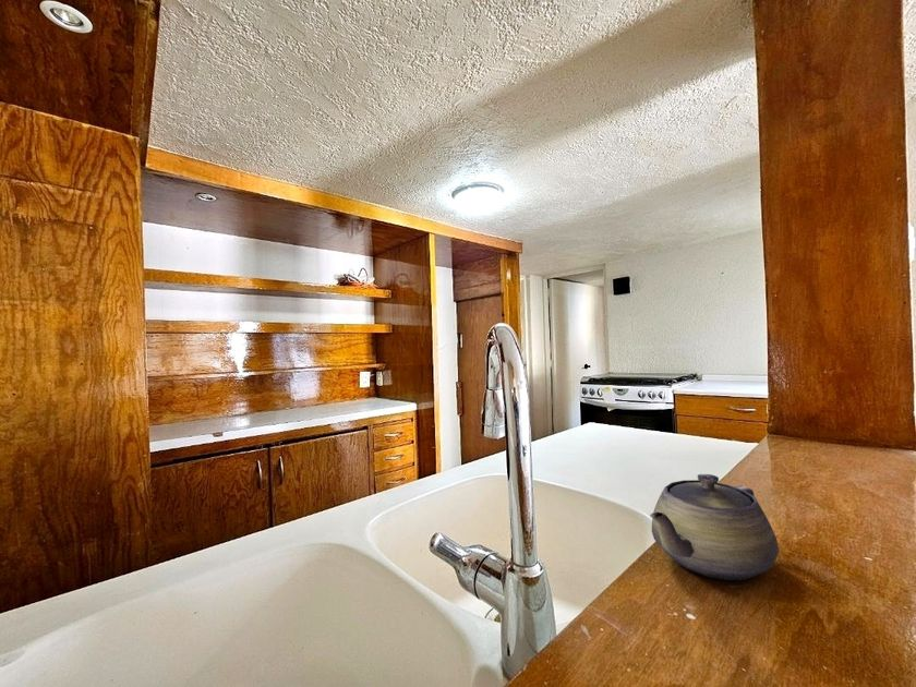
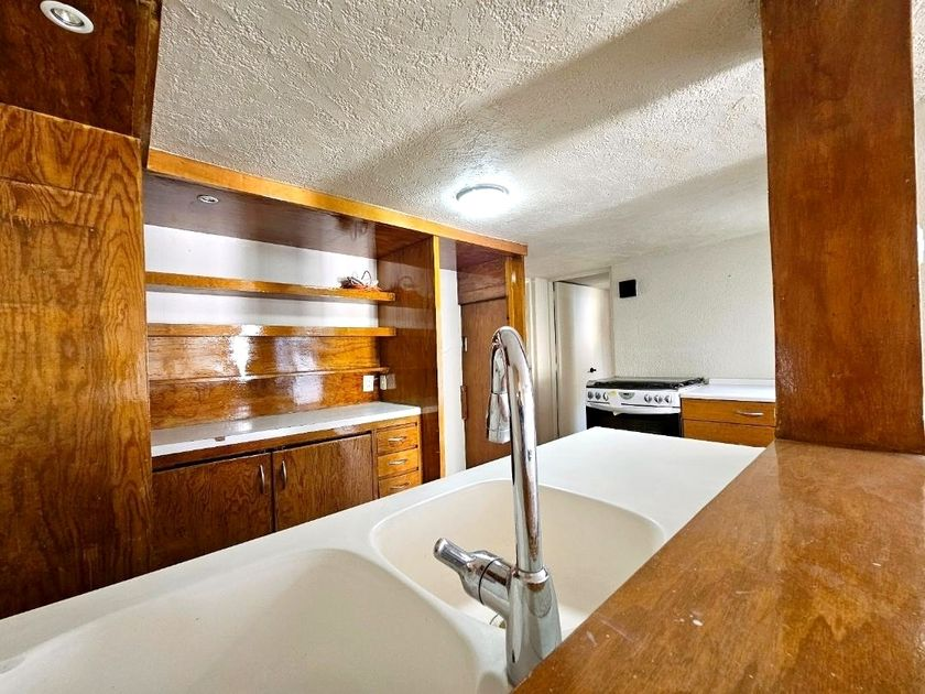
- teapot [649,473,780,581]
